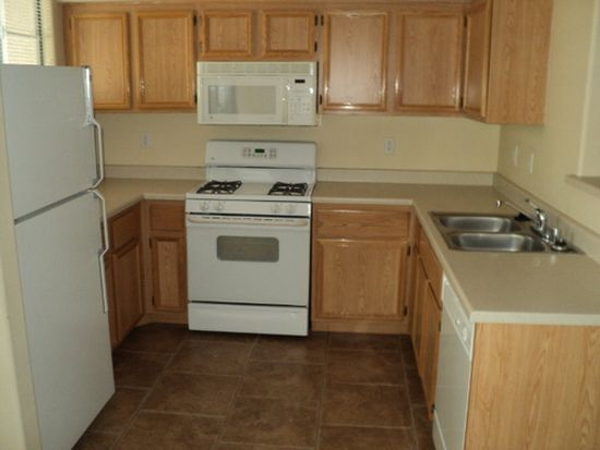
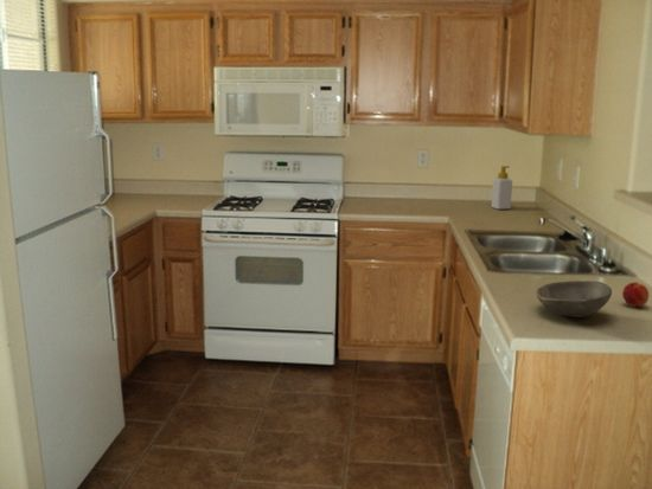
+ soap bottle [491,165,513,211]
+ bowl [535,279,613,319]
+ peach [621,281,650,308]
